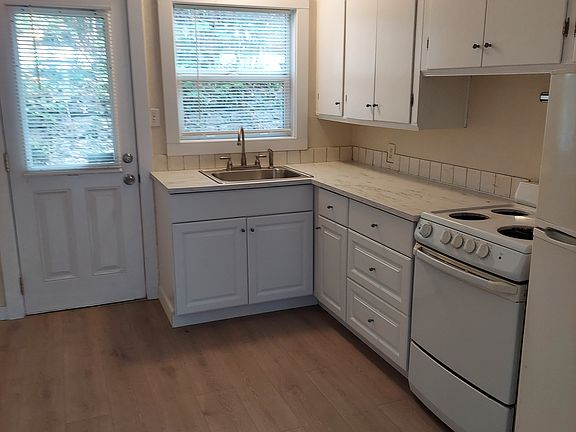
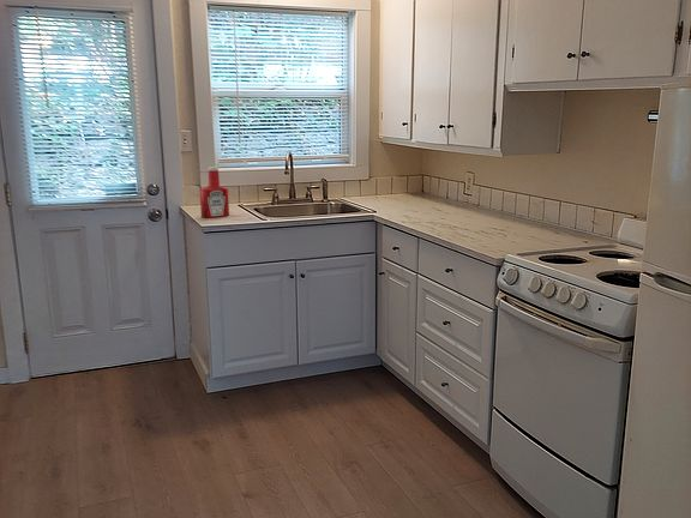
+ soap bottle [199,165,230,218]
